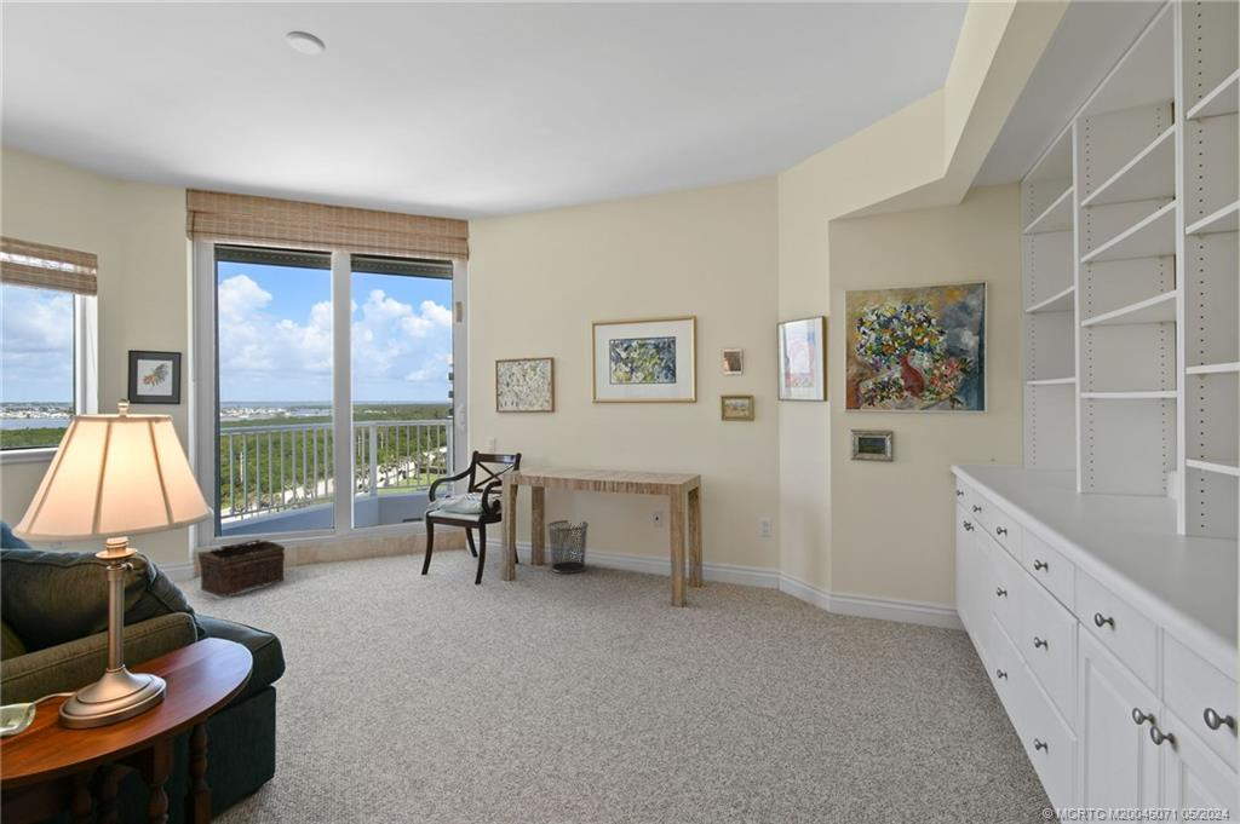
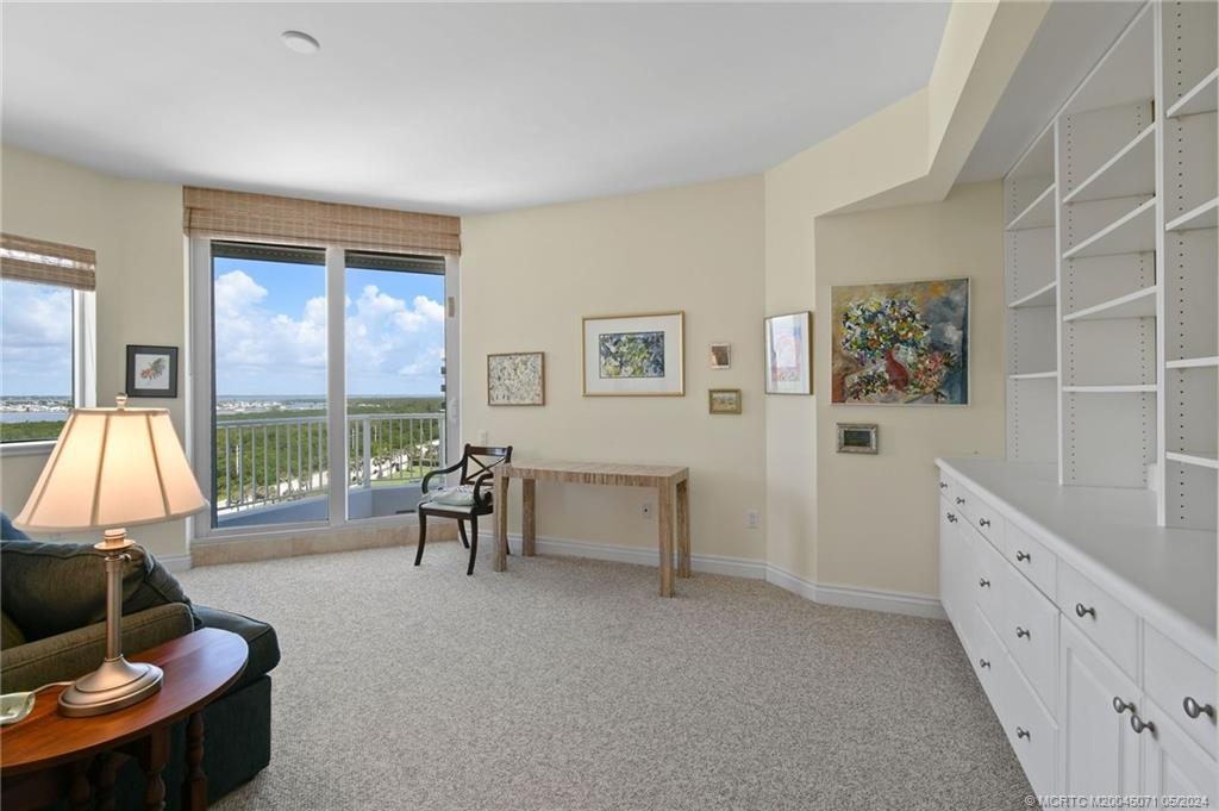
- basket [196,538,286,597]
- waste bin [546,519,590,575]
